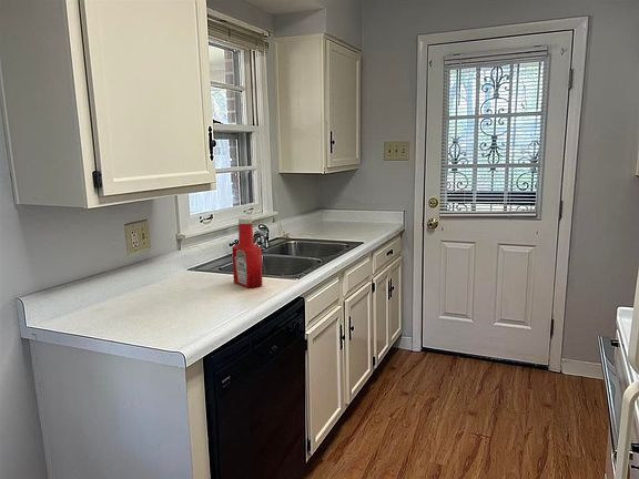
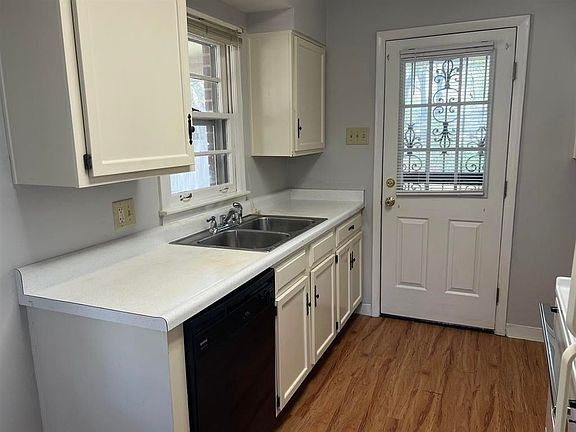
- soap bottle [231,216,264,289]
